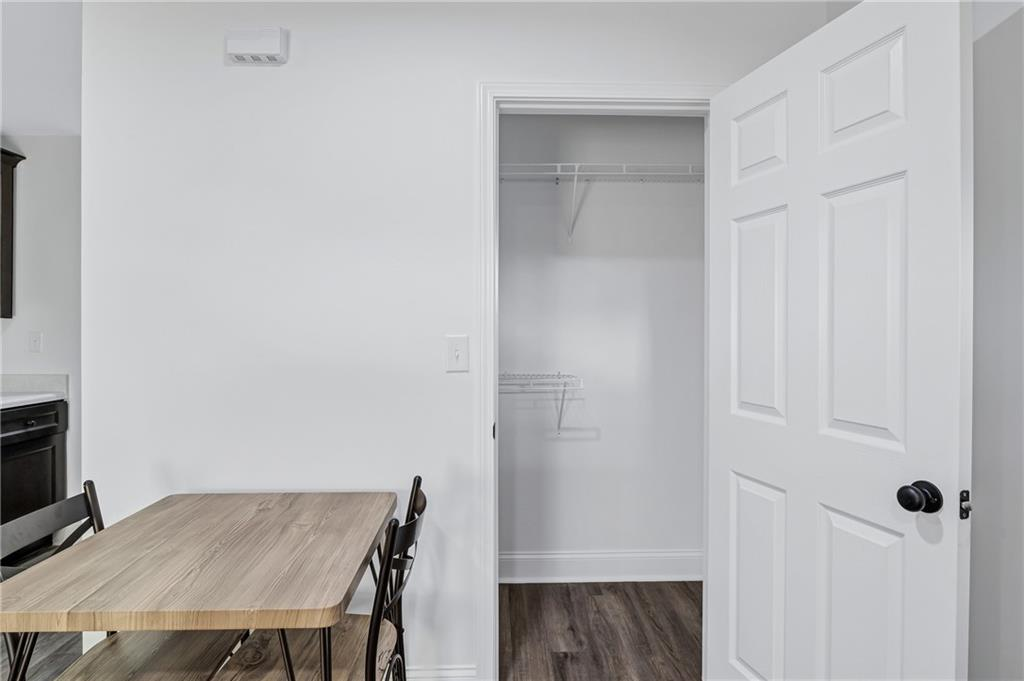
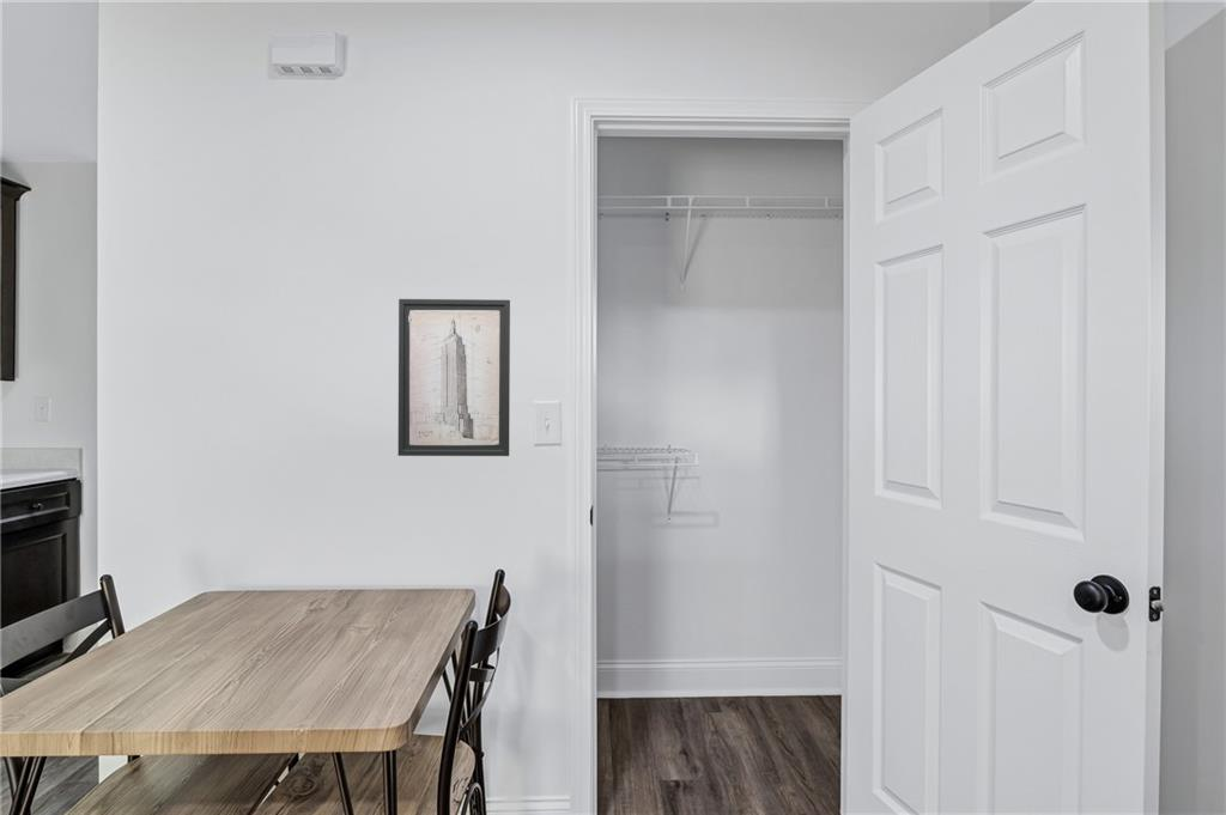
+ wall art [397,298,511,457]
